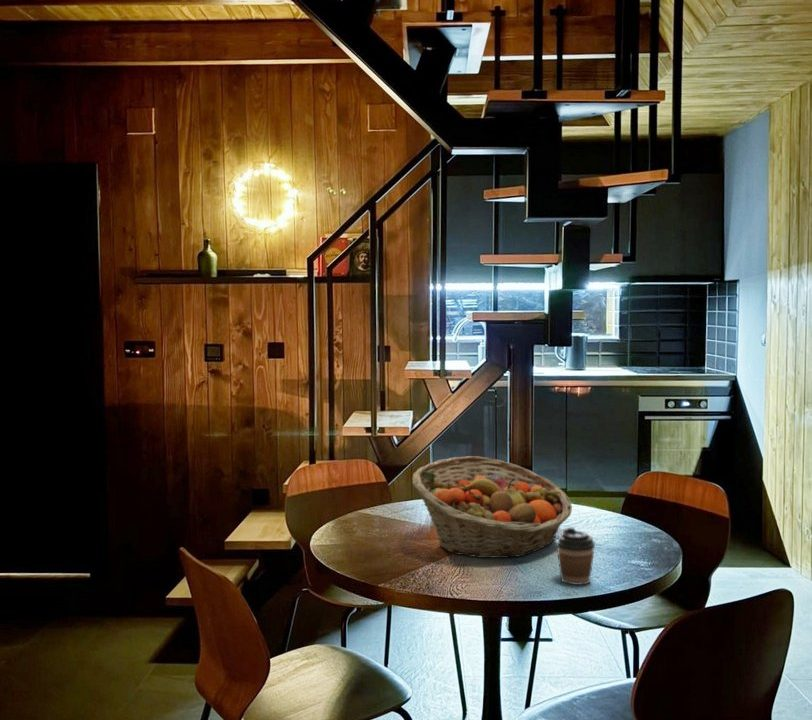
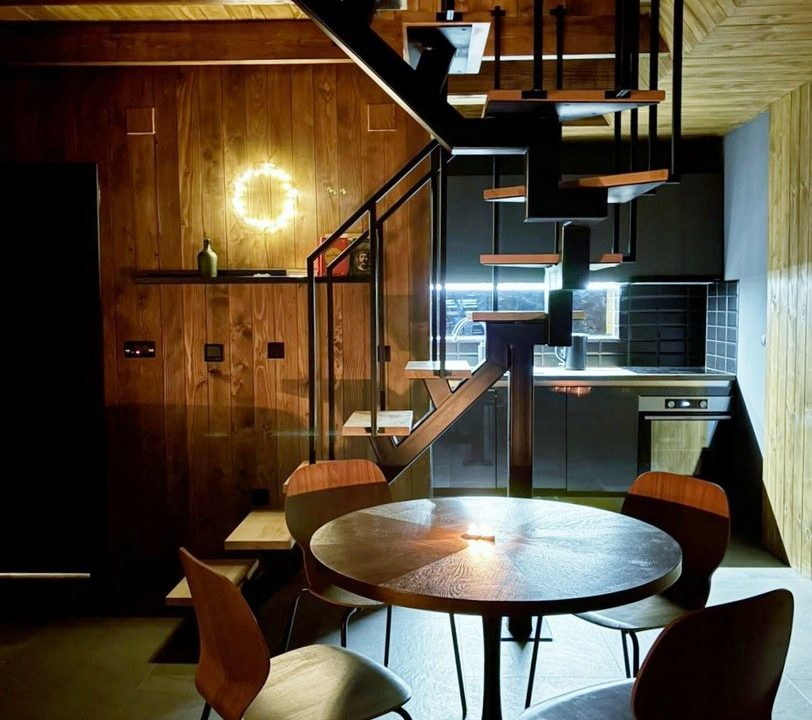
- fruit basket [411,455,573,559]
- coffee cup [555,526,596,586]
